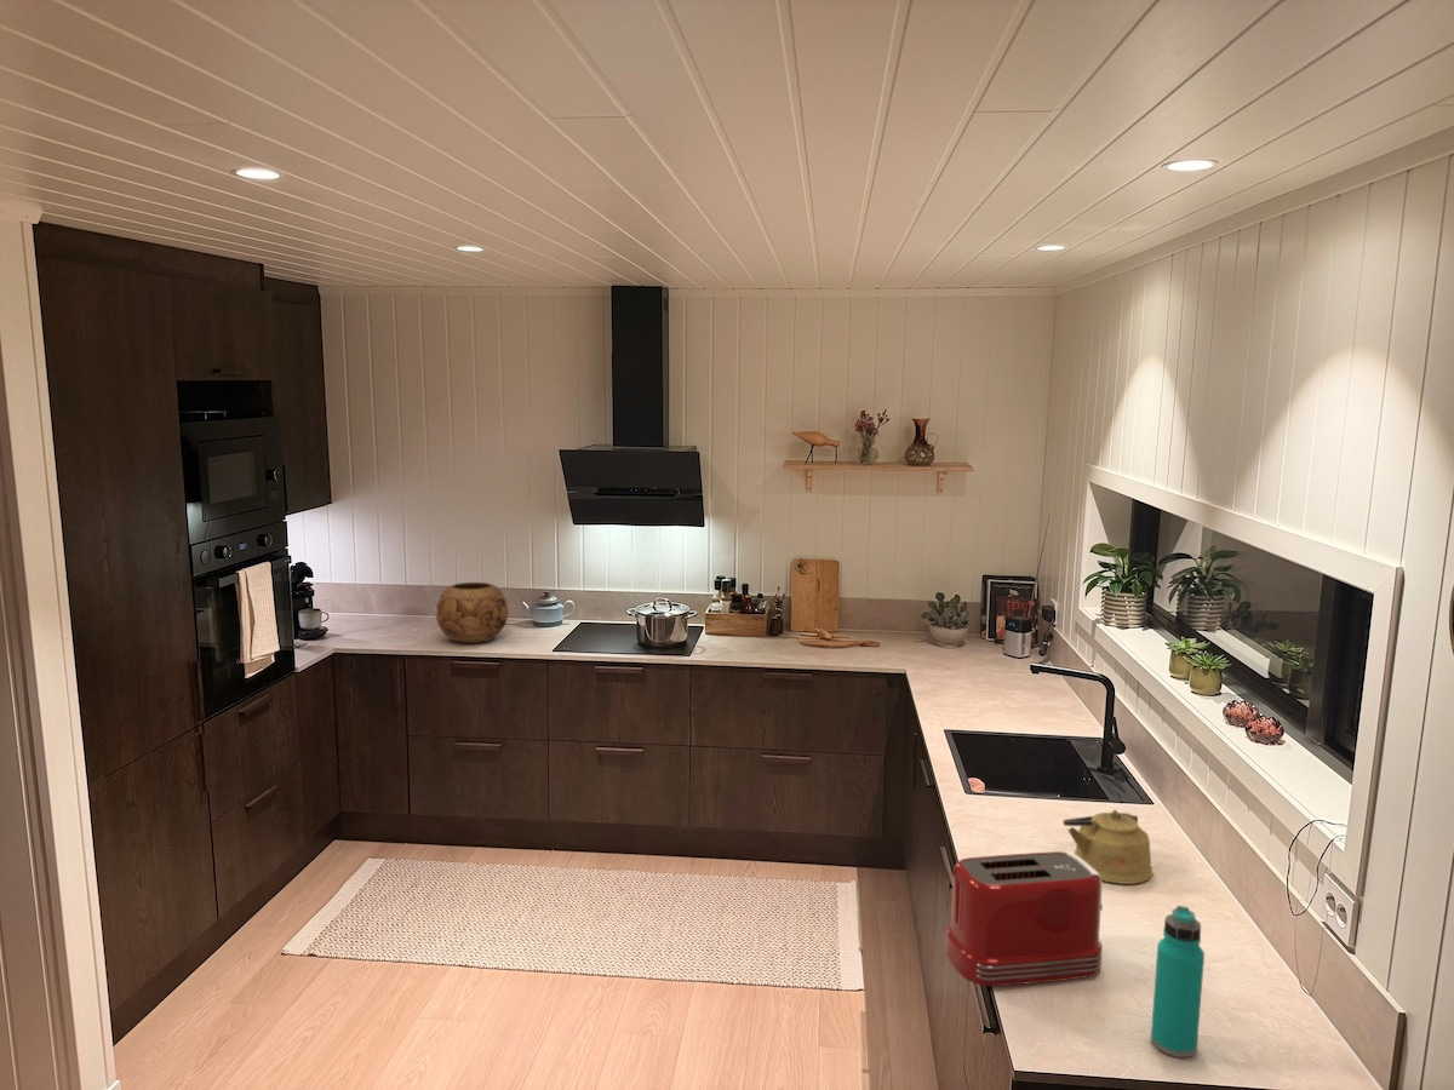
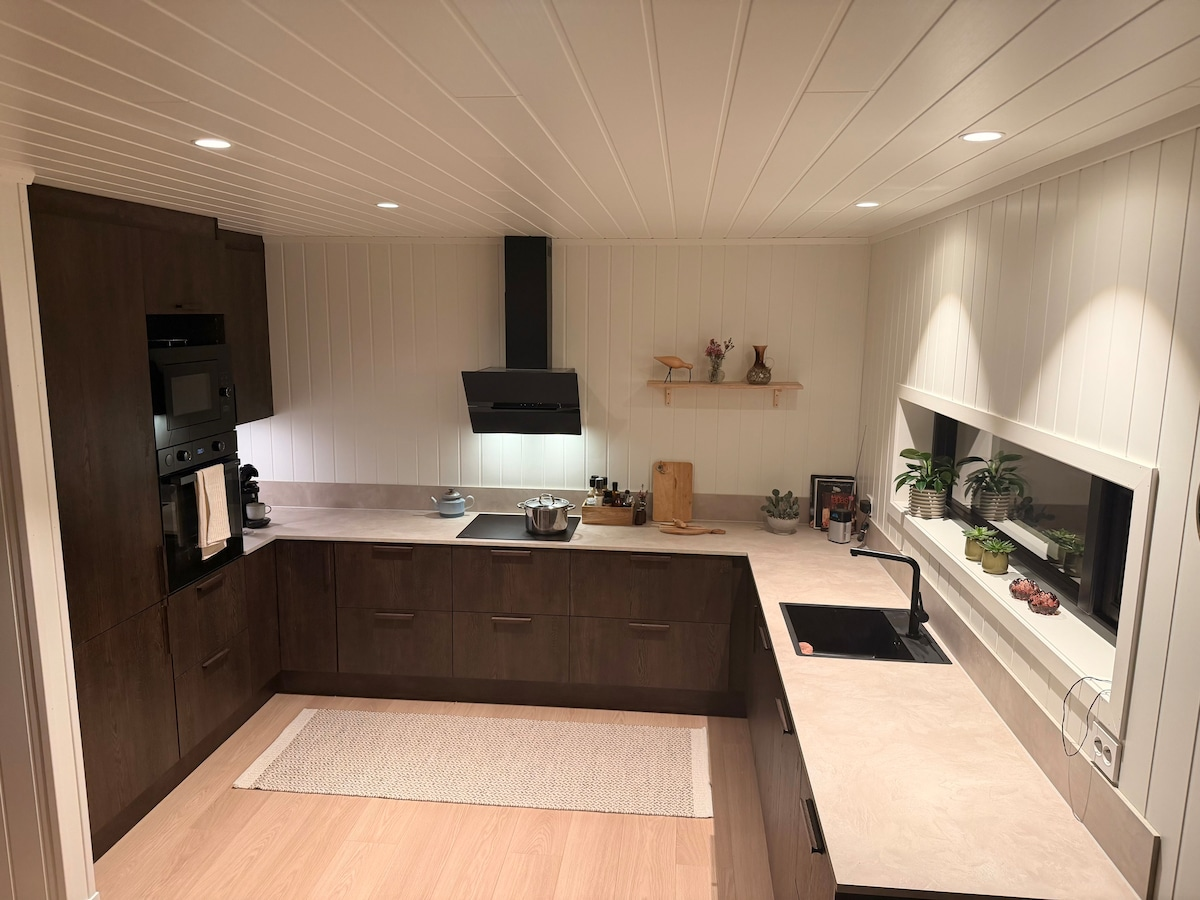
- toaster [944,850,1104,987]
- water bottle [1150,905,1206,1059]
- kettle [1061,808,1155,885]
- decorative bowl [435,581,509,644]
